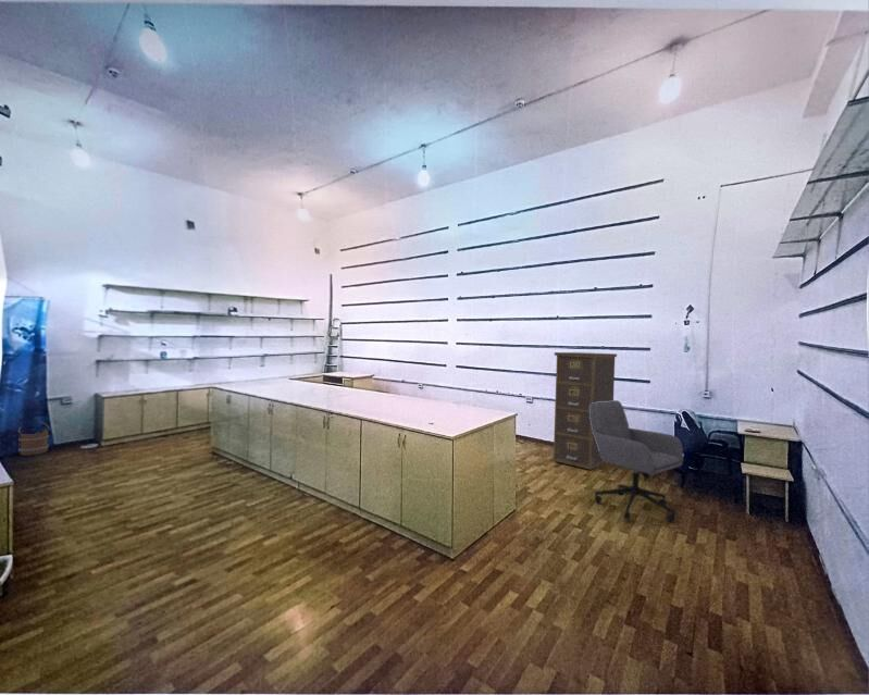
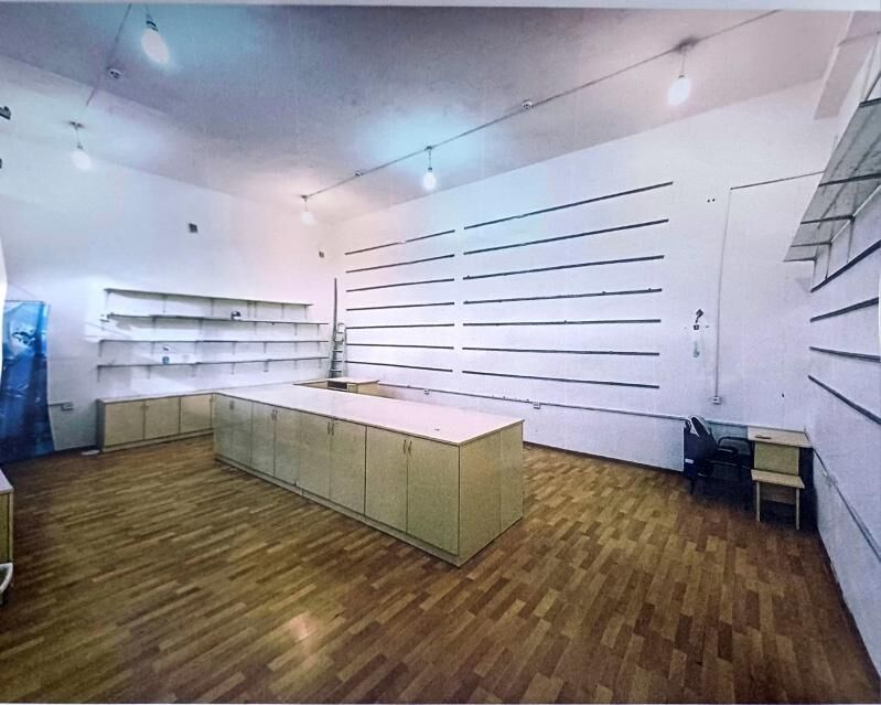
- office chair [589,399,684,523]
- filing cabinet [553,351,618,471]
- bucket [17,421,50,457]
